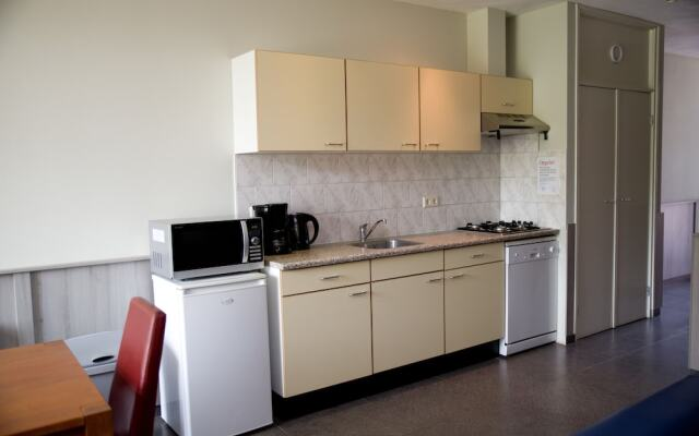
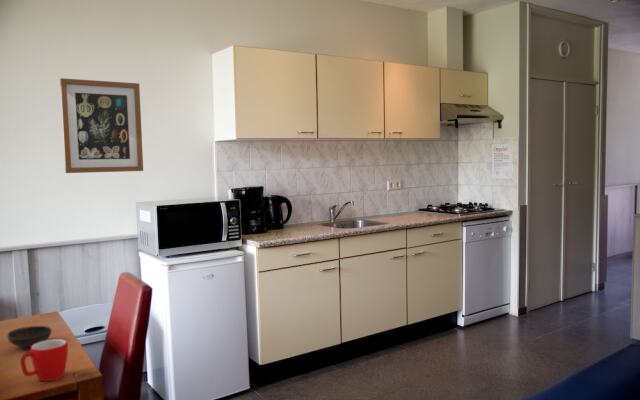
+ bowl [6,325,53,348]
+ mug [20,338,69,382]
+ wall art [59,77,144,174]
